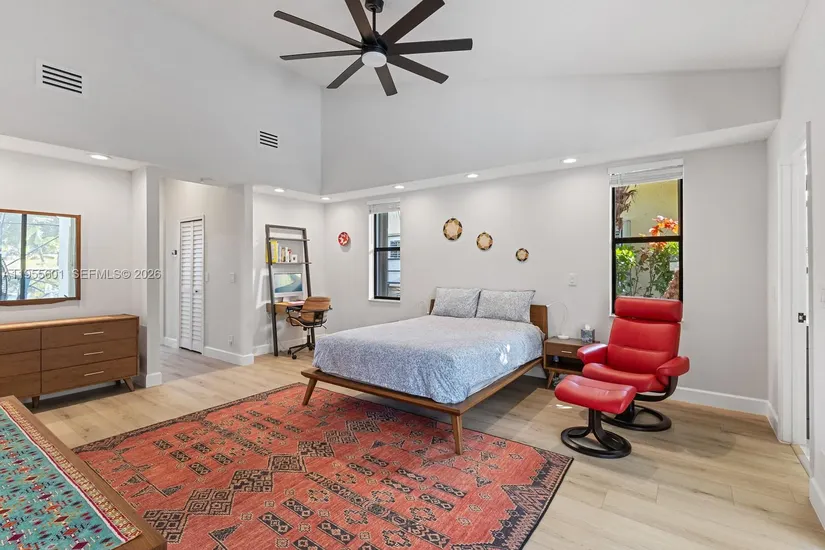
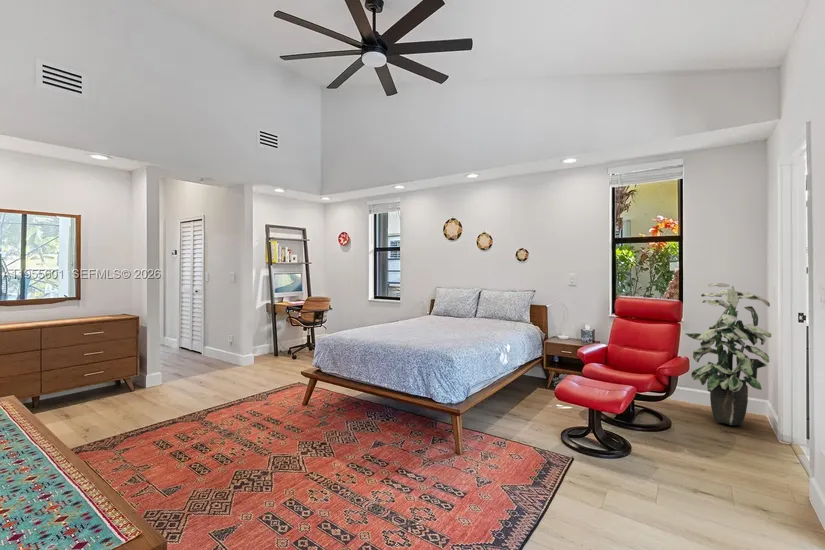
+ indoor plant [684,282,772,426]
